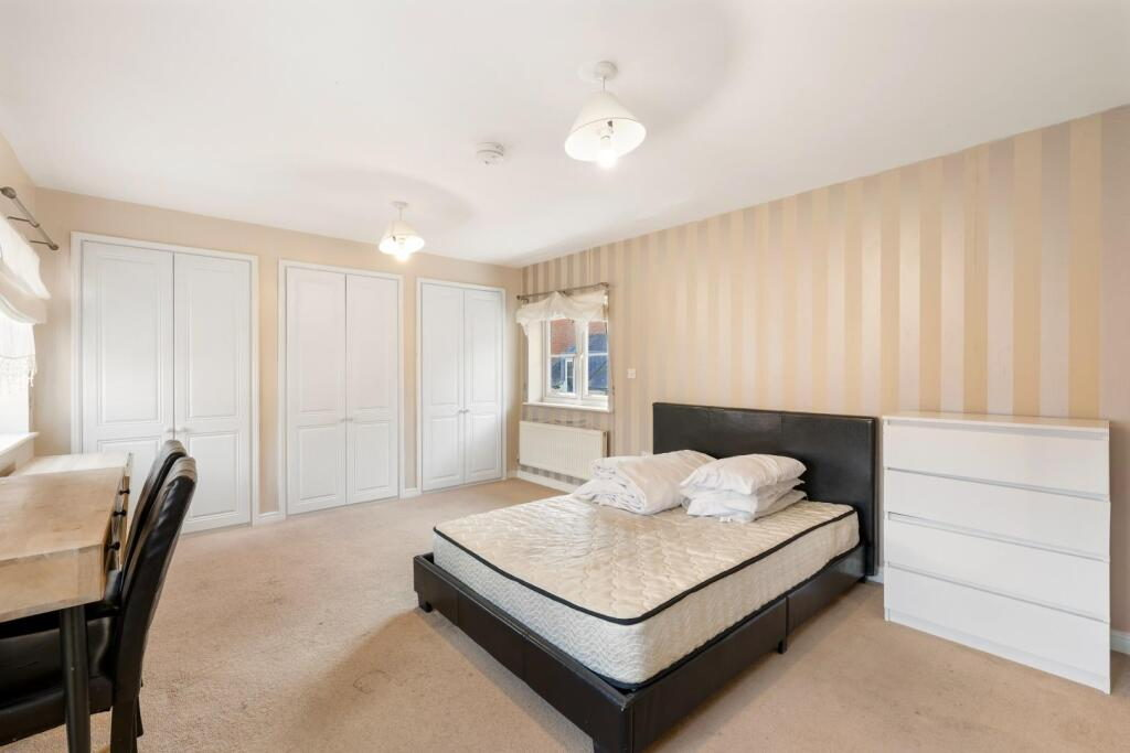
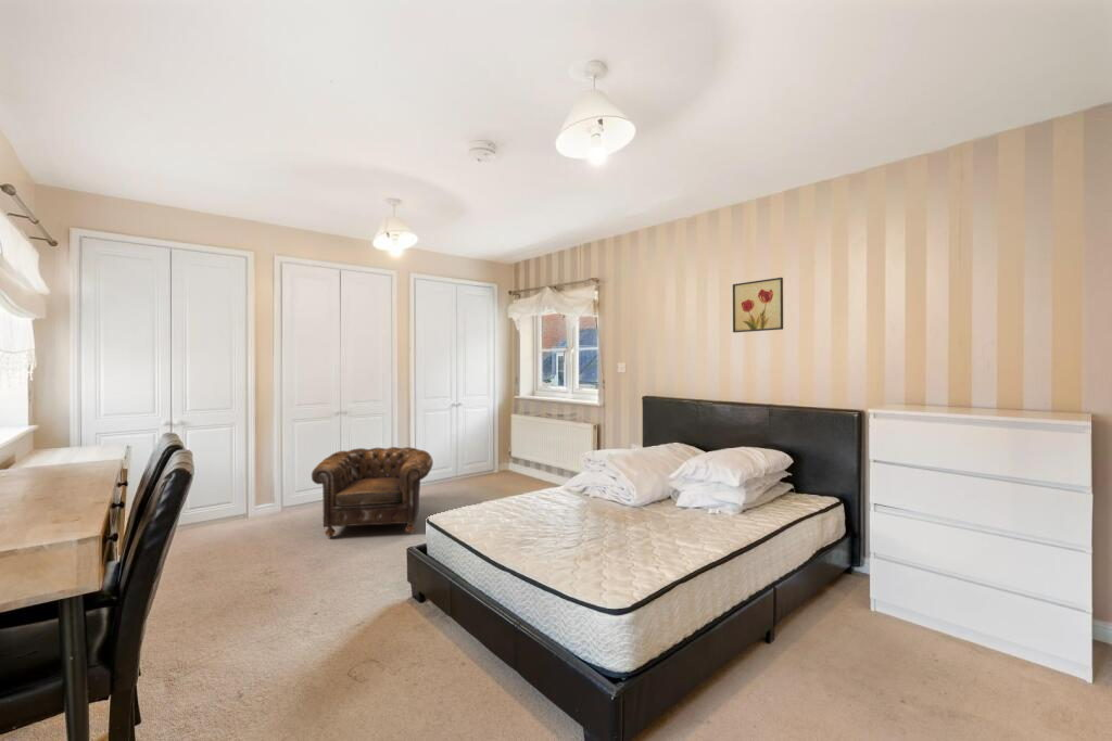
+ armchair [311,446,434,538]
+ wall art [732,277,784,334]
